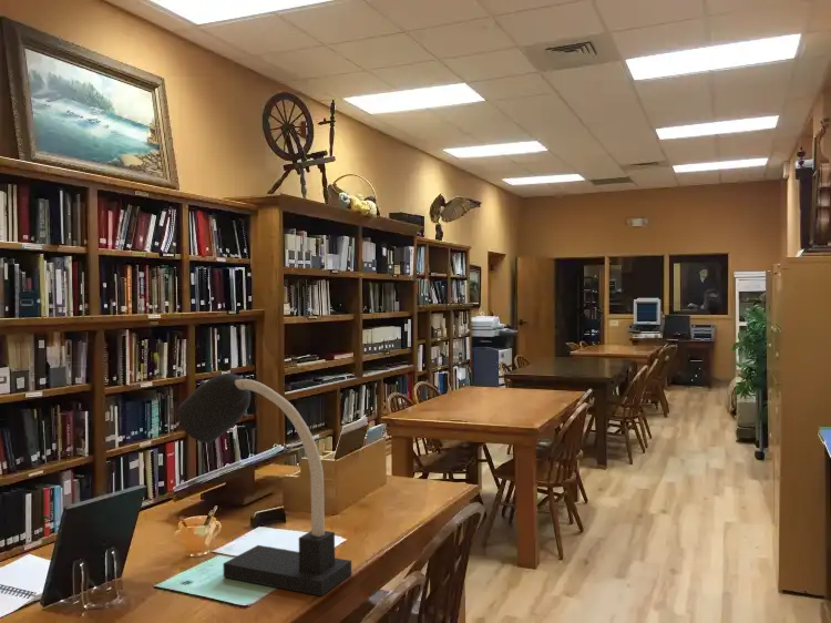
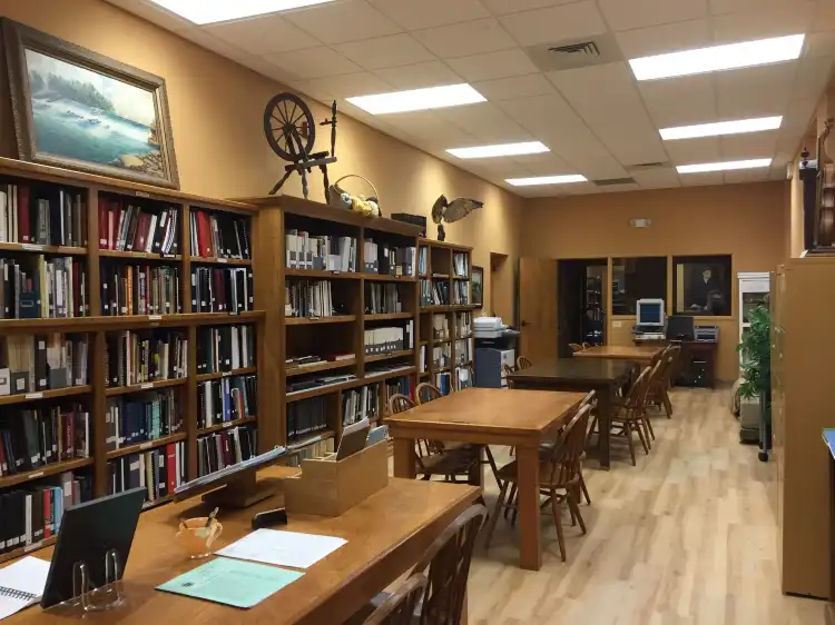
- desk lamp [176,372,352,598]
